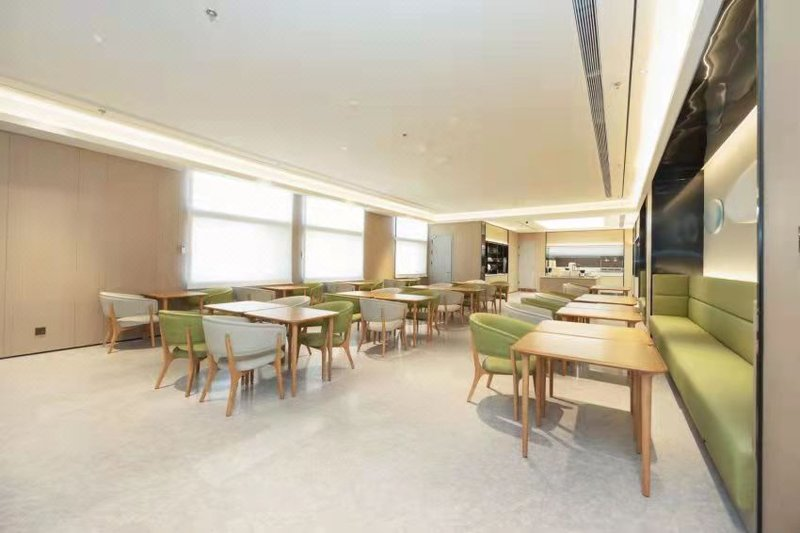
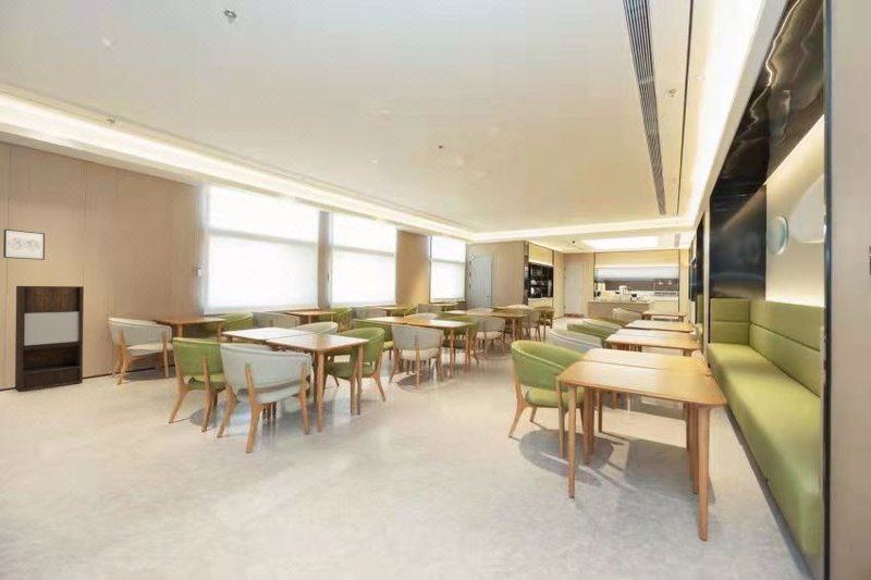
+ wall art [2,229,46,261]
+ shelving unit [14,285,85,393]
